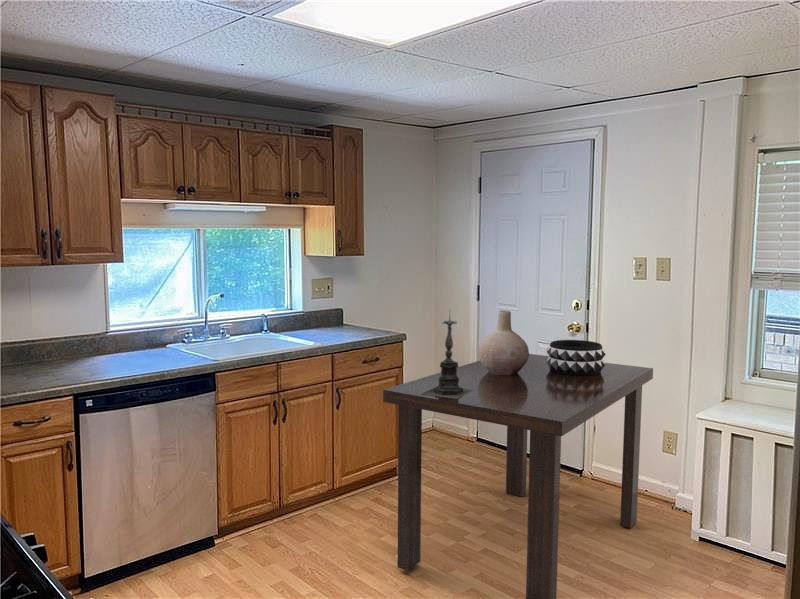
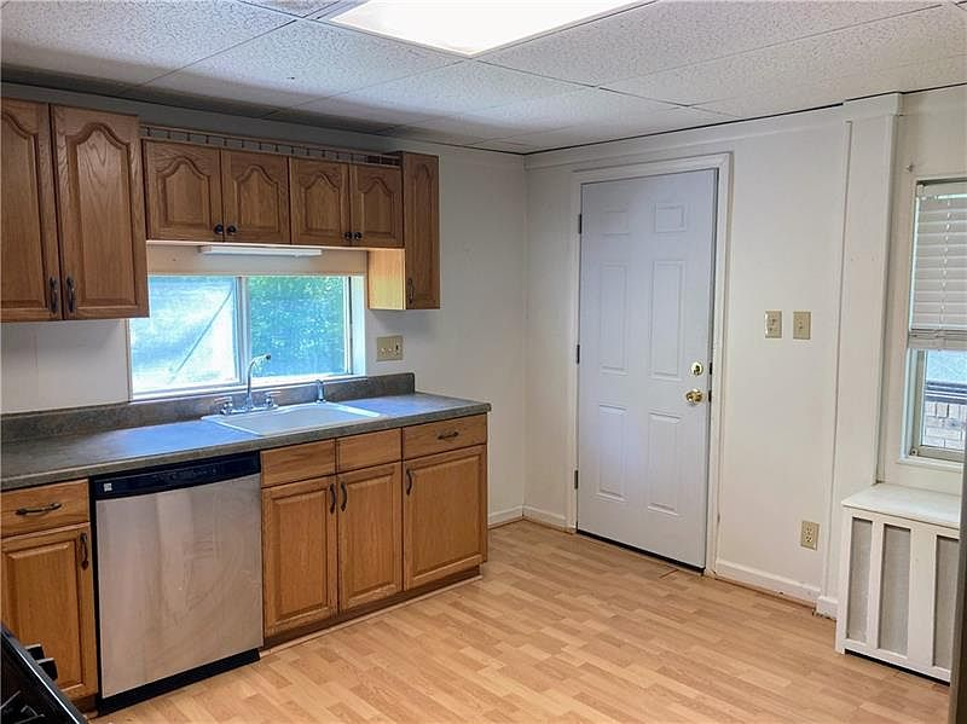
- decorative bowl [546,339,607,376]
- vase [477,309,530,375]
- dining table [382,353,654,599]
- candle holder [421,310,473,399]
